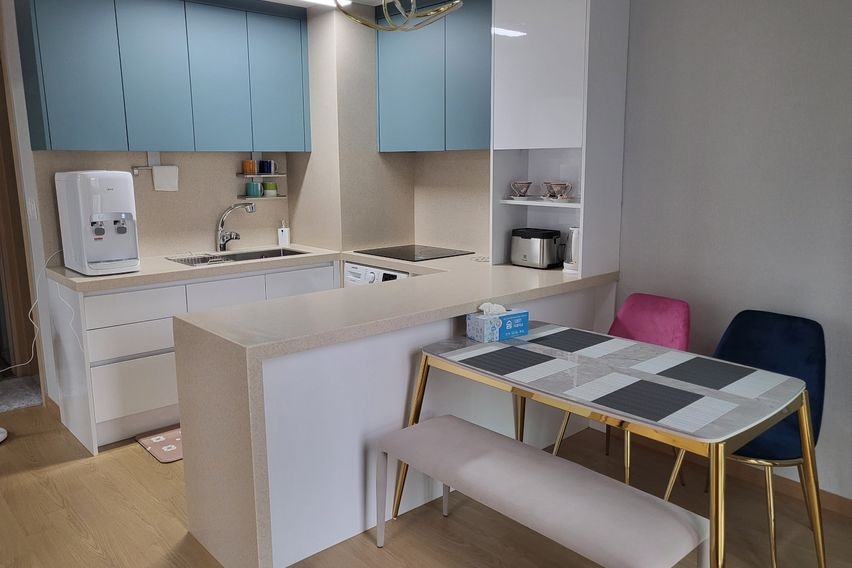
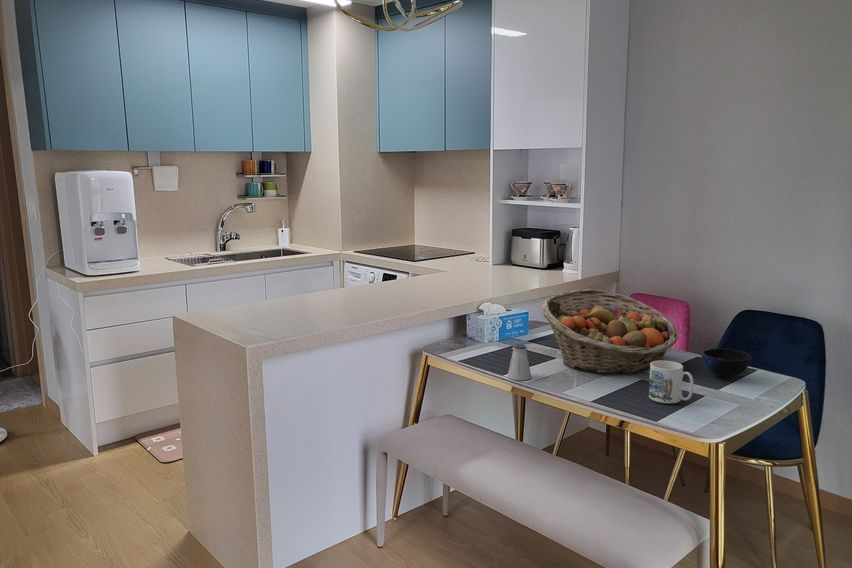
+ mug [648,360,694,404]
+ saltshaker [507,343,532,381]
+ bowl [700,347,753,379]
+ fruit basket [541,288,679,375]
